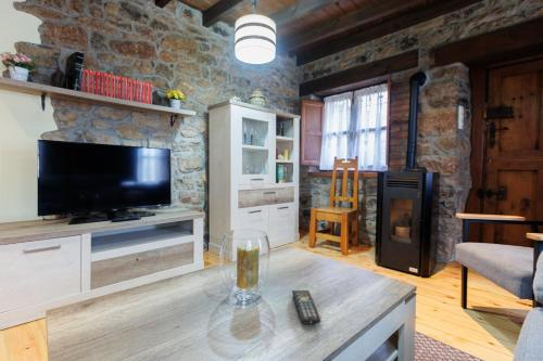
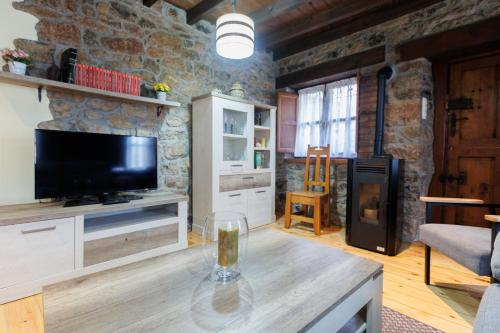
- remote control [291,289,321,325]
